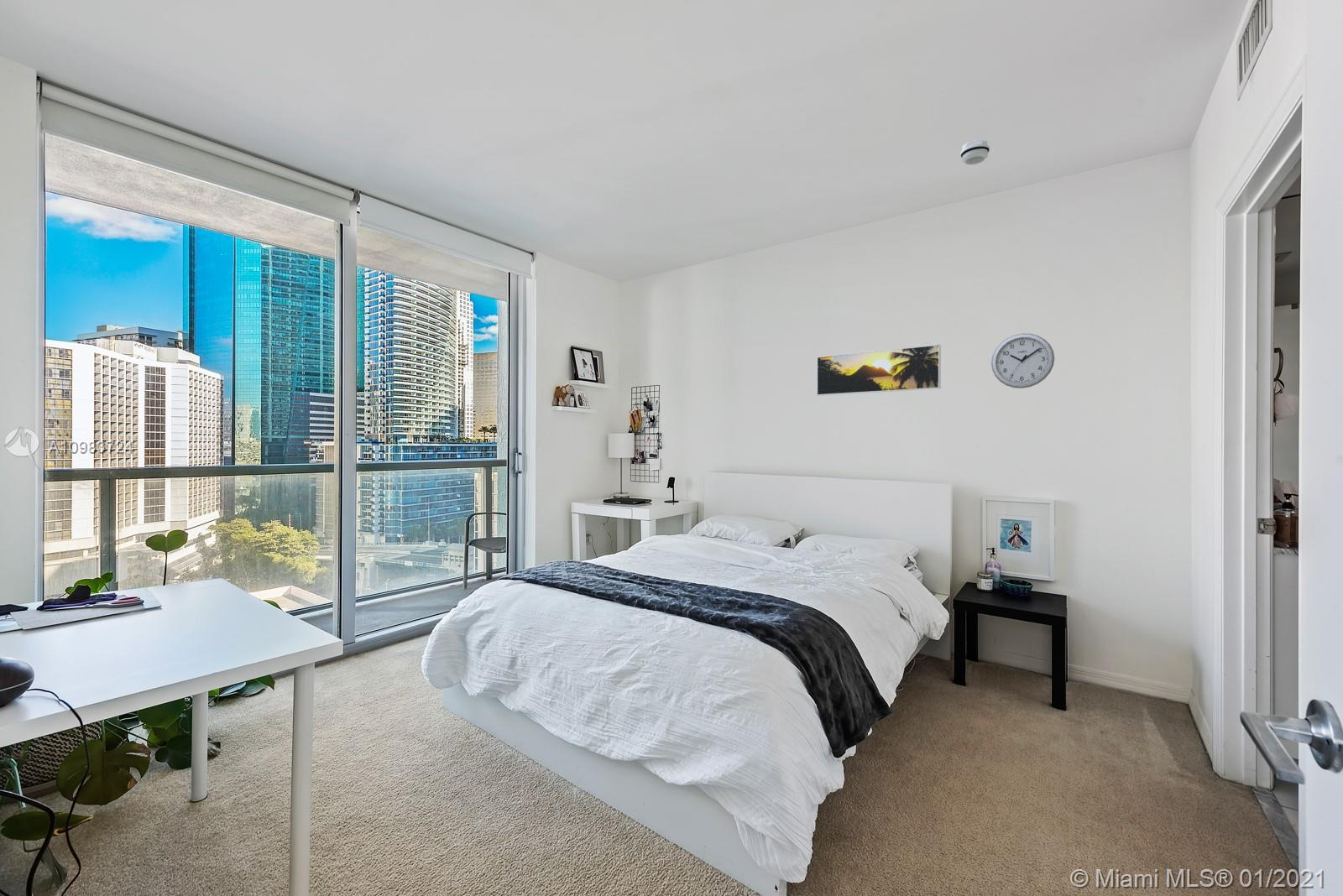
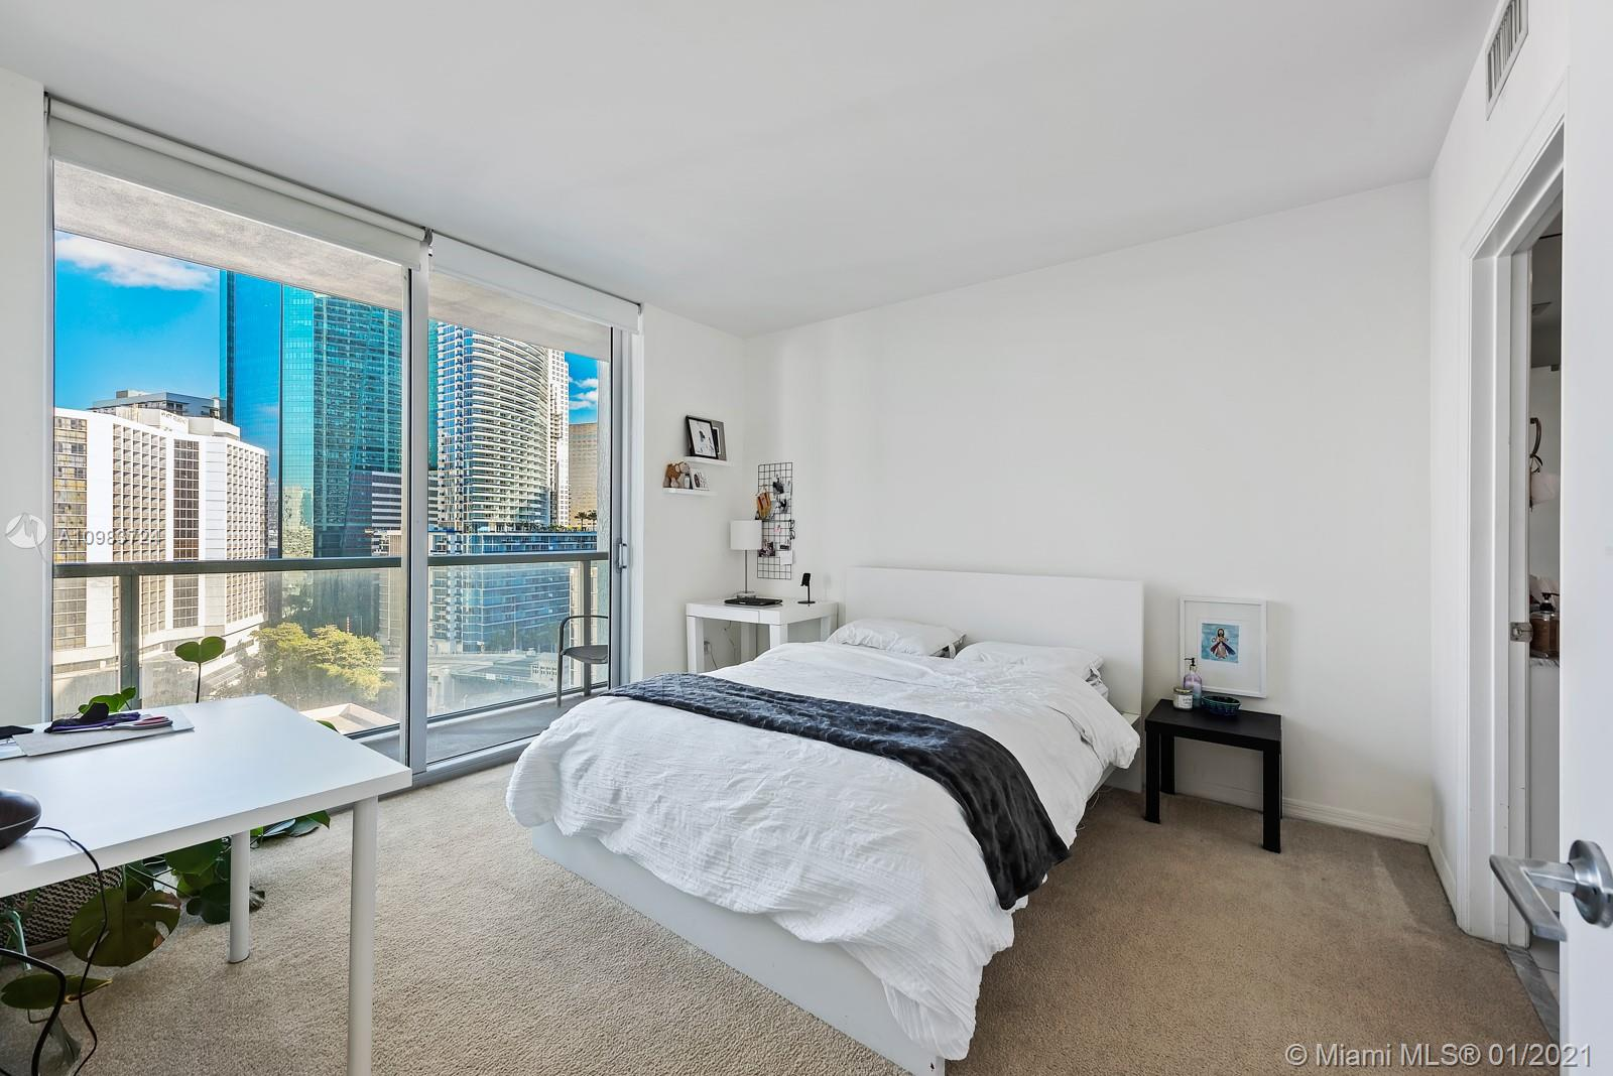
- wall clock [990,332,1055,389]
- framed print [816,344,942,396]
- smoke detector [959,139,990,165]
